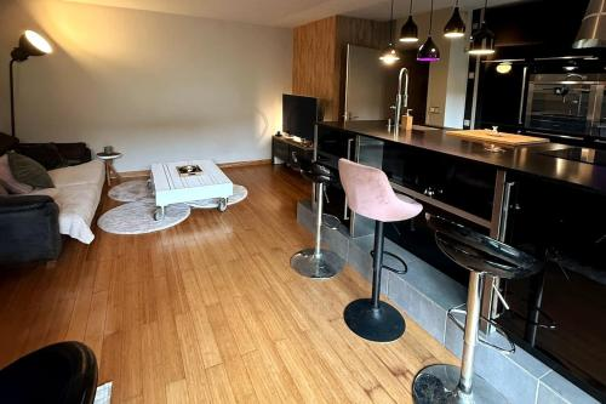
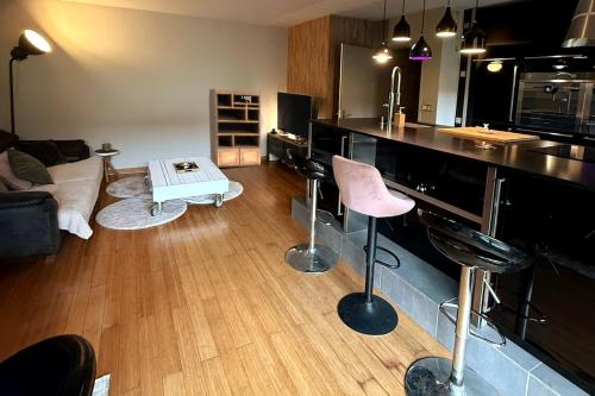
+ bookshelf [208,87,262,169]
